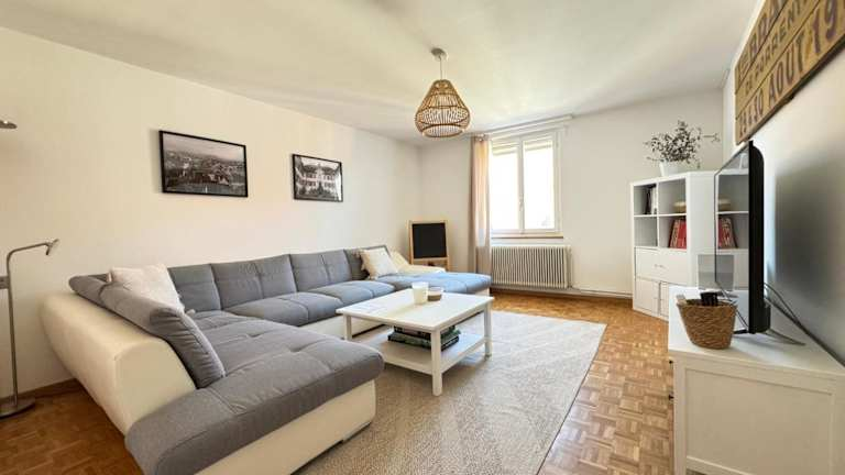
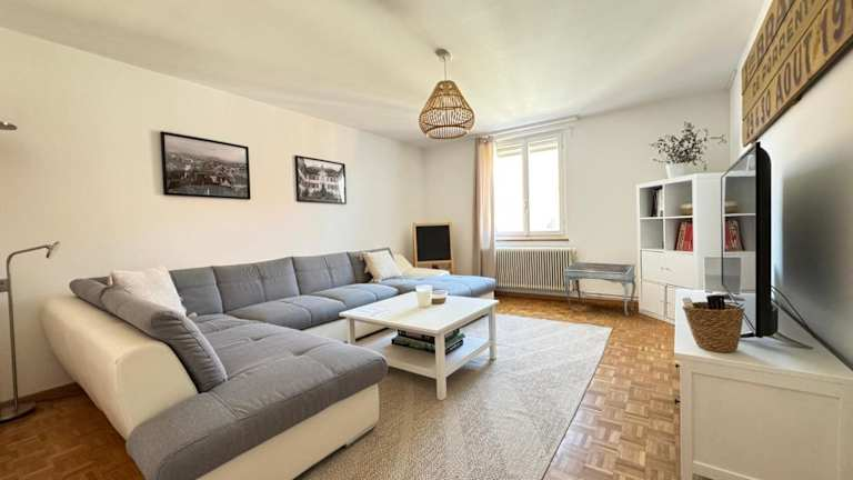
+ writing desk [563,261,636,317]
